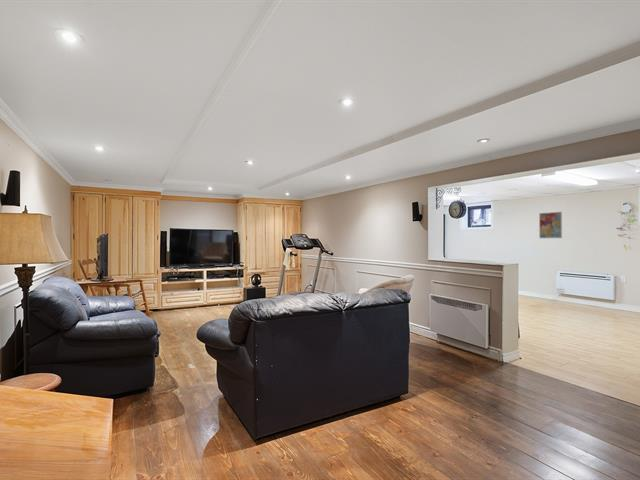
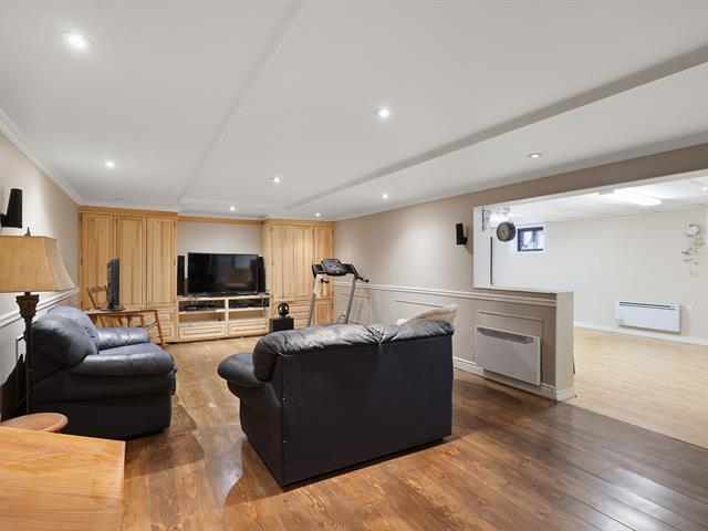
- wall art [538,211,563,239]
